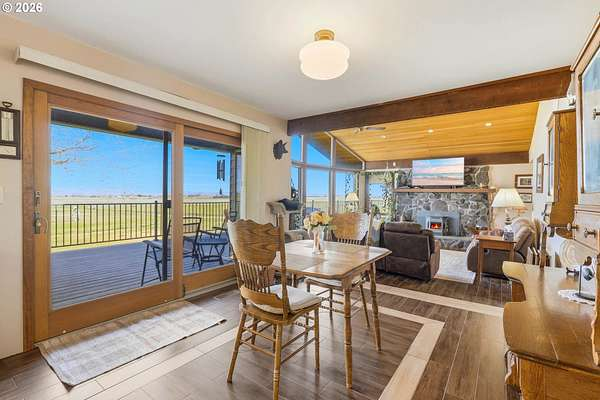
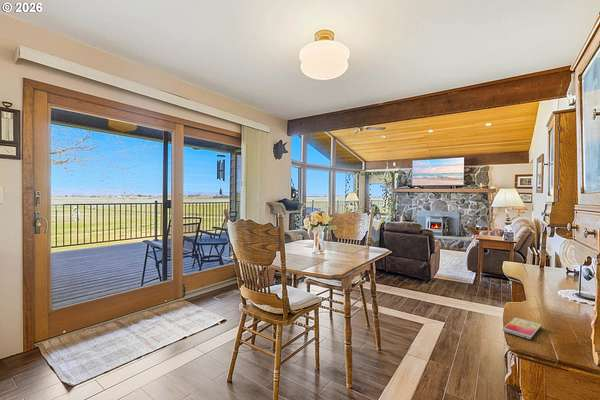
+ smartphone [502,316,543,340]
